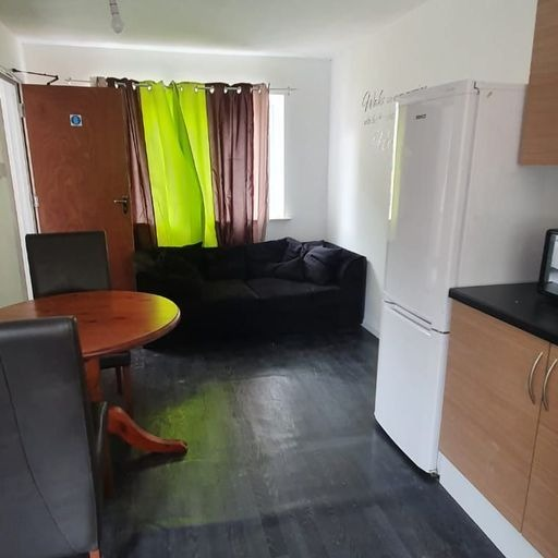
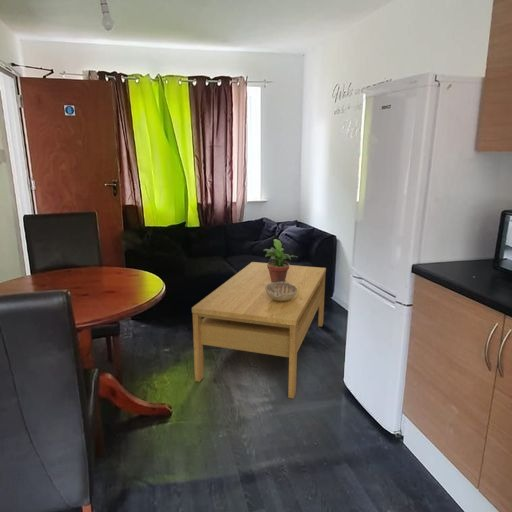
+ coffee table [191,261,327,400]
+ potted plant [263,238,299,282]
+ decorative bowl [265,282,297,302]
